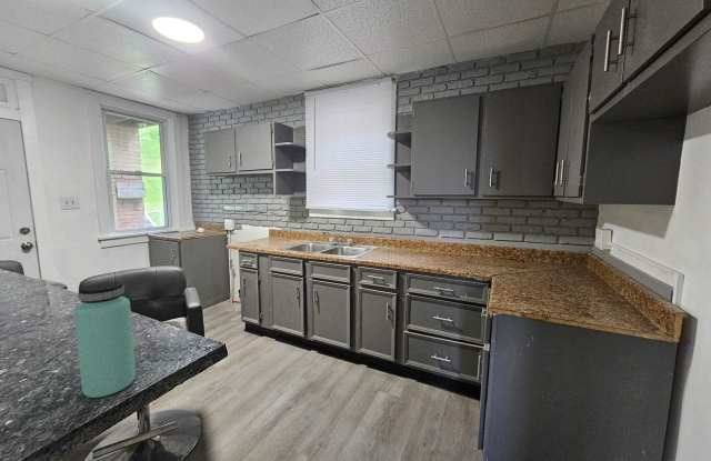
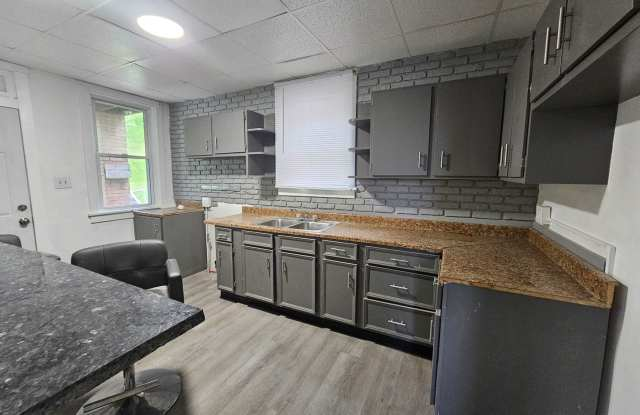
- bottle [72,281,137,399]
